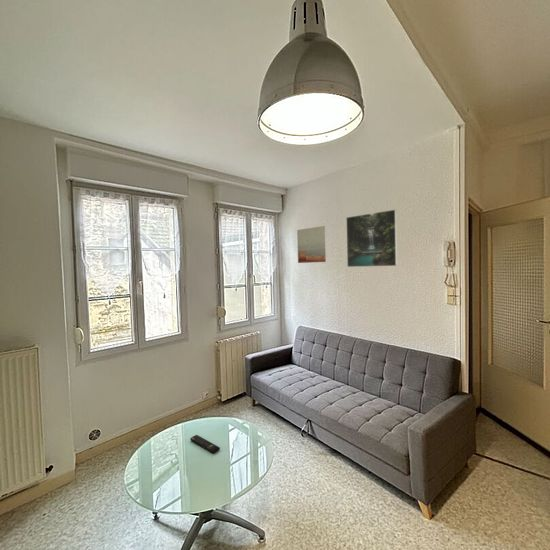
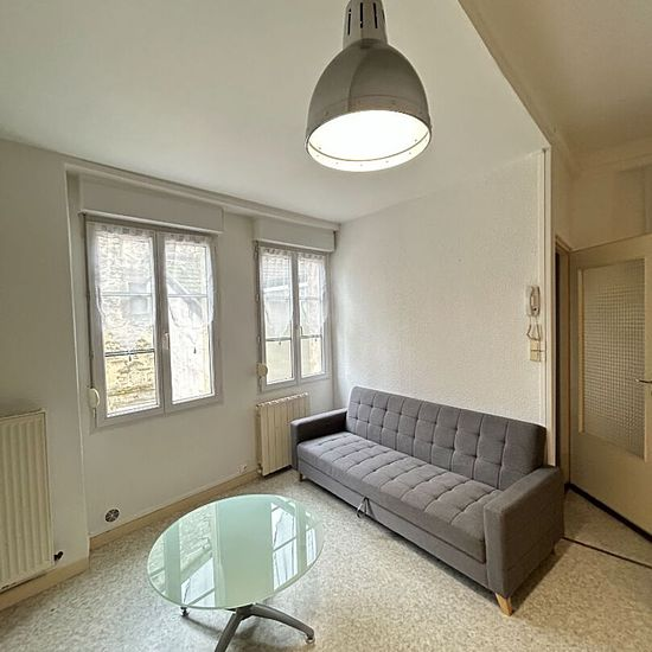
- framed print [345,208,399,268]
- remote control [189,434,221,454]
- wall art [296,225,327,264]
